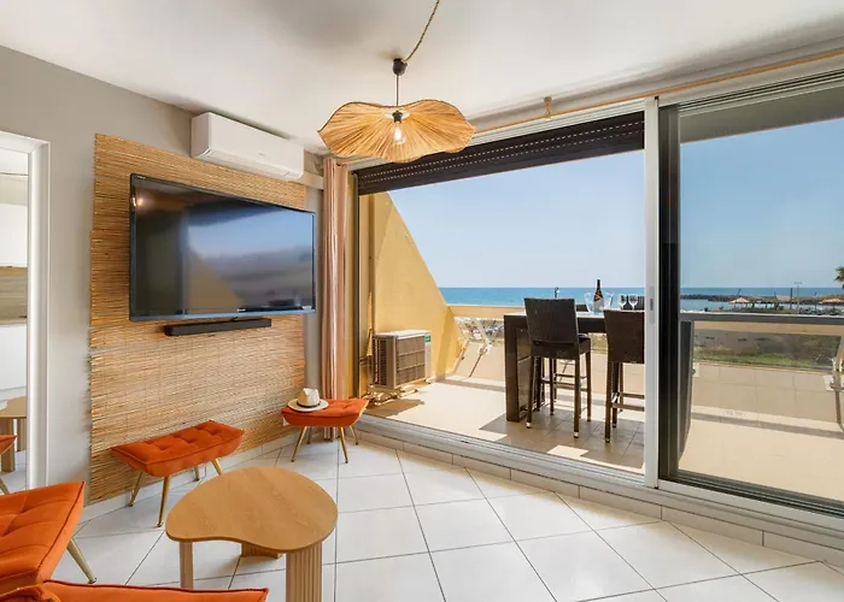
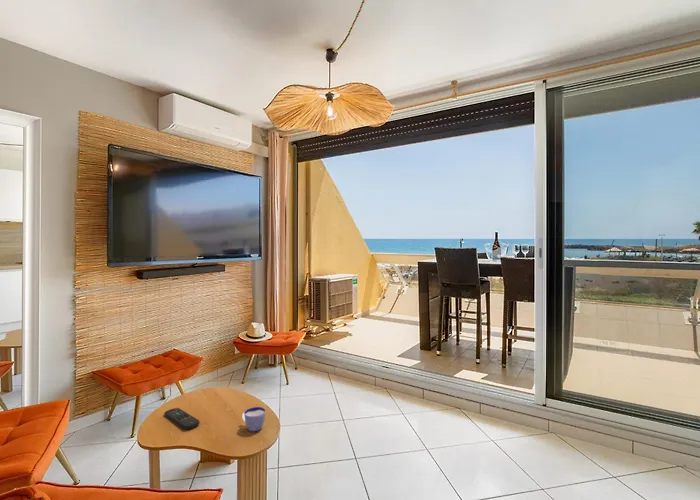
+ cup [241,406,266,432]
+ remote control [163,407,201,431]
